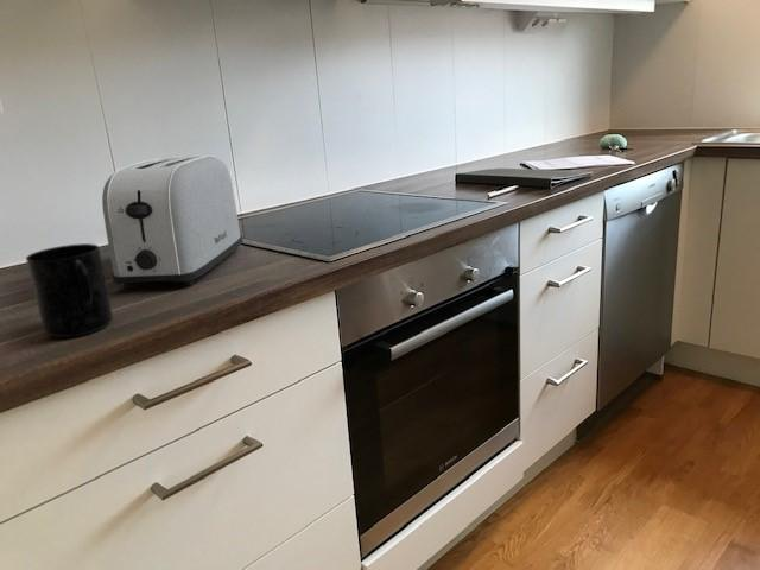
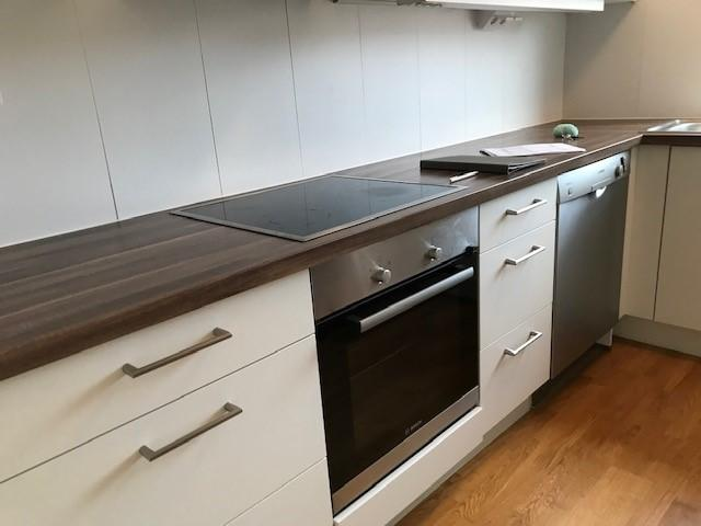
- mug [25,242,114,338]
- toaster [101,154,245,289]
